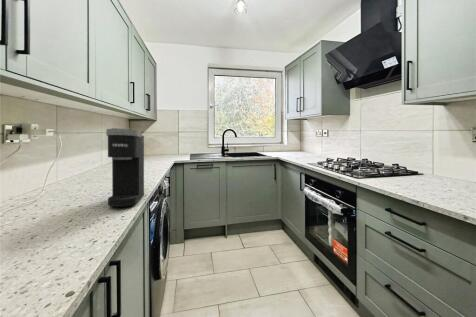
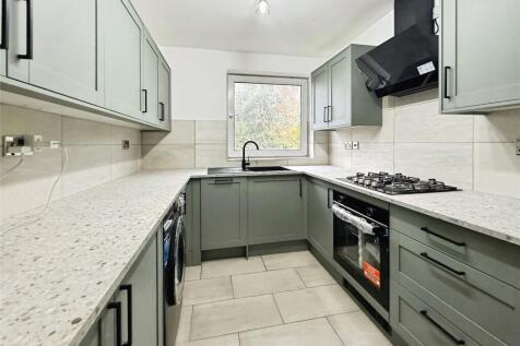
- coffee maker [105,128,145,208]
